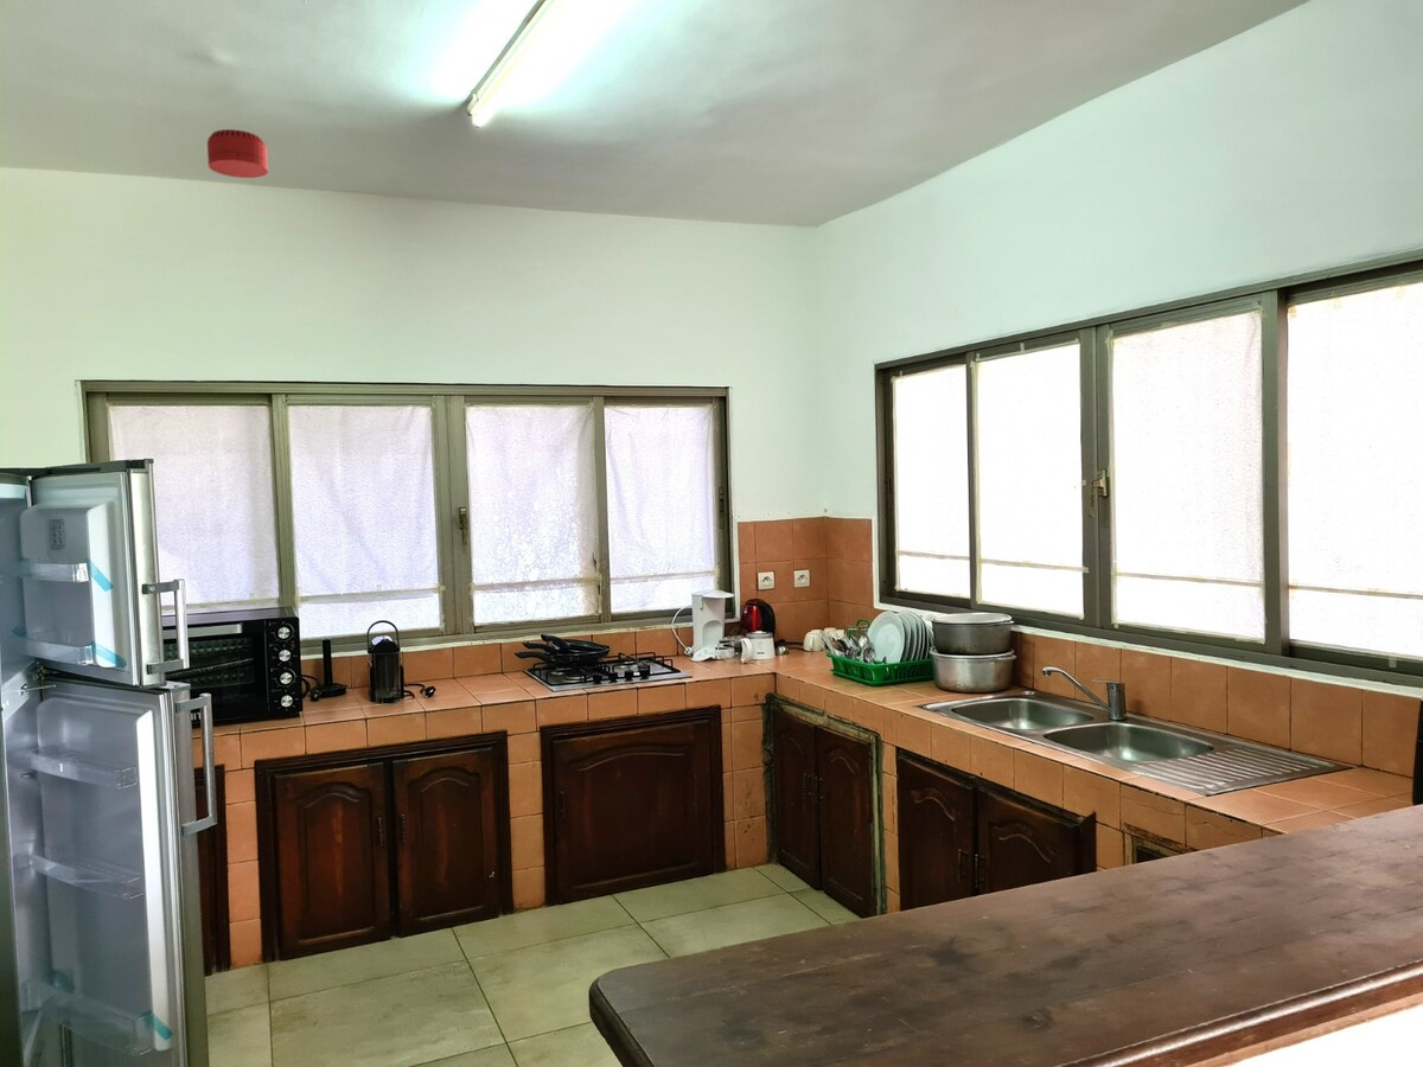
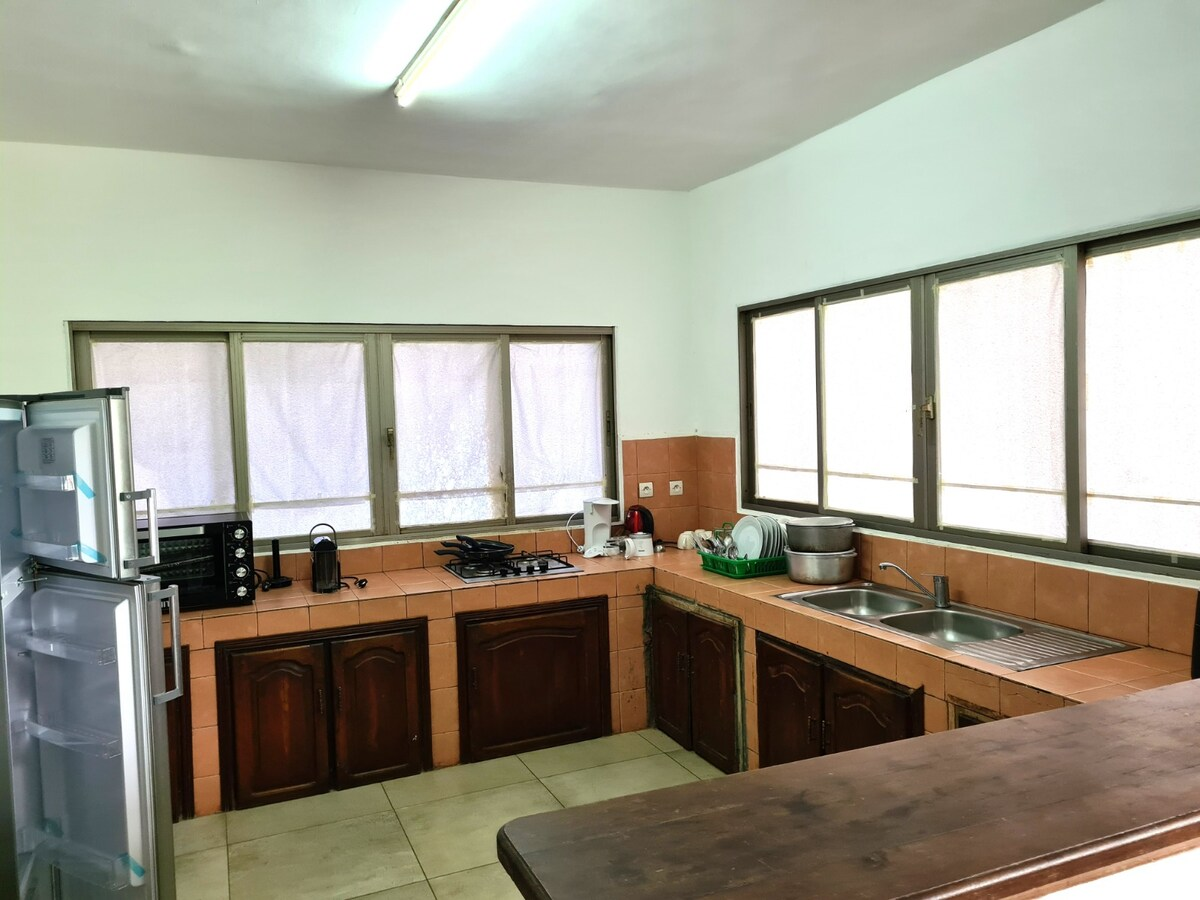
- smoke detector [206,128,269,179]
